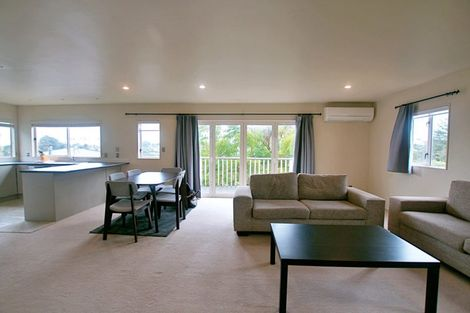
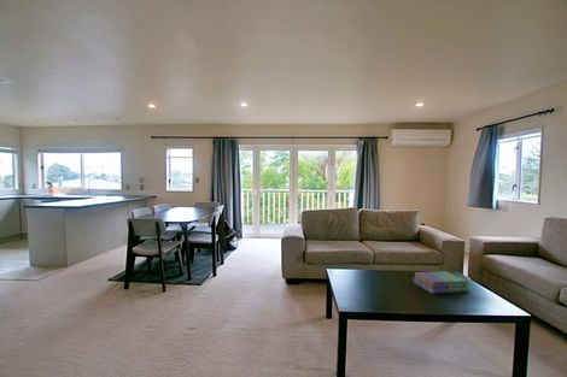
+ books [413,270,470,295]
